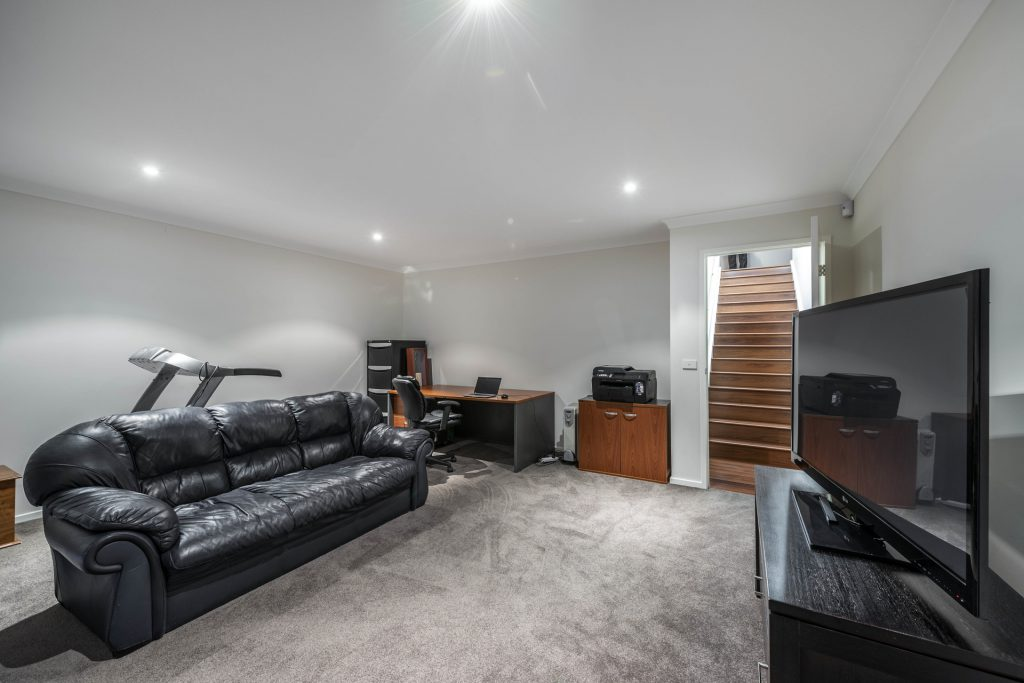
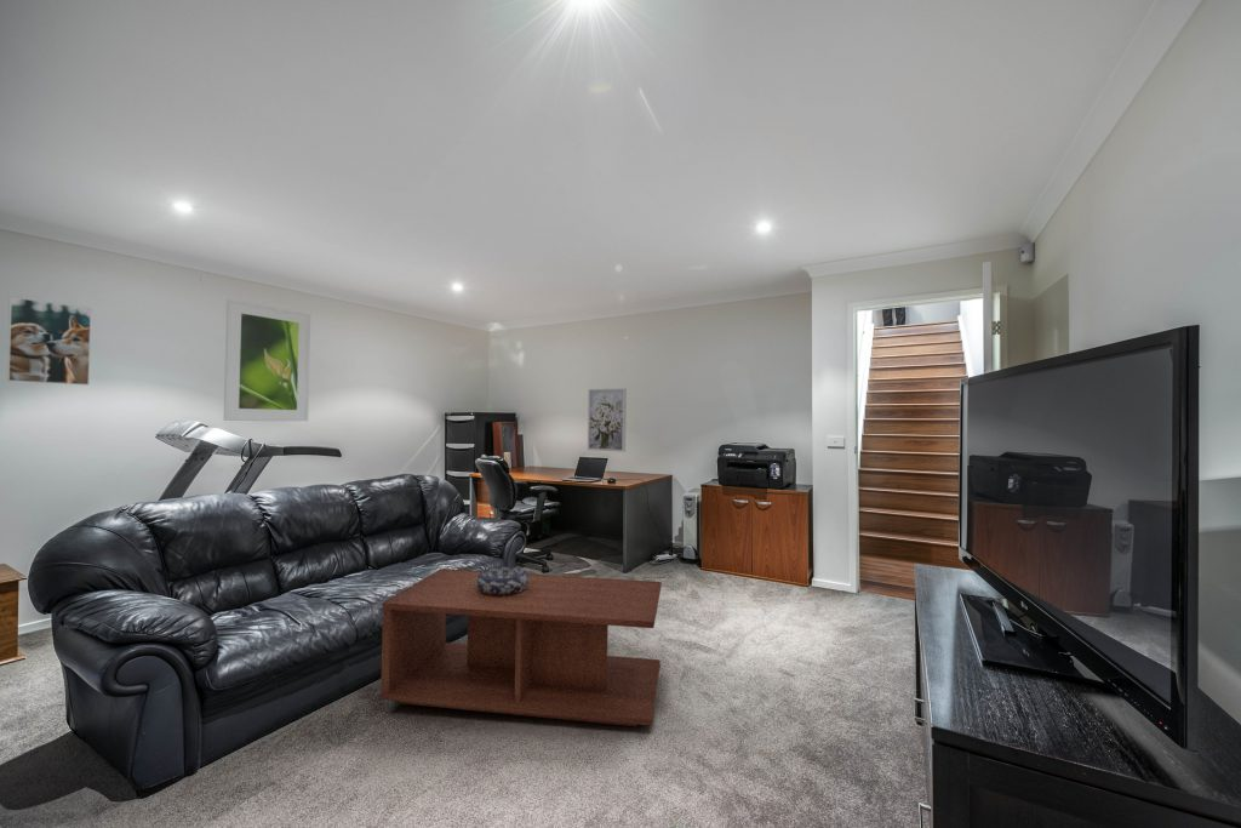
+ coffee table [379,567,663,727]
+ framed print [6,296,92,387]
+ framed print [223,298,311,422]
+ decorative bowl [476,565,530,595]
+ wall art [587,388,628,453]
